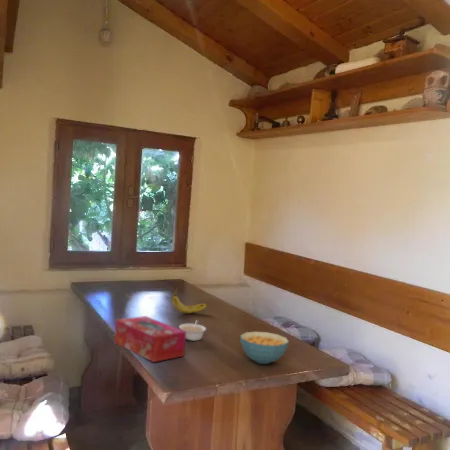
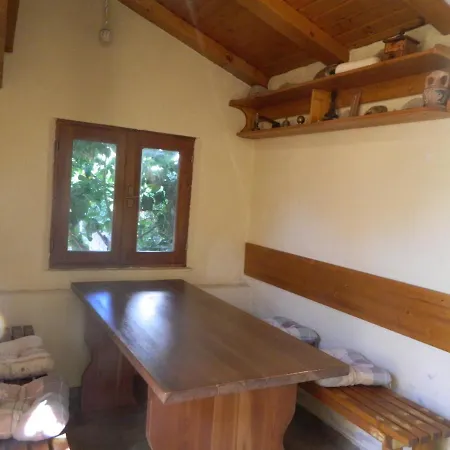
- fruit [170,287,208,314]
- tissue box [114,315,187,363]
- cereal bowl [239,331,290,365]
- legume [178,320,207,342]
